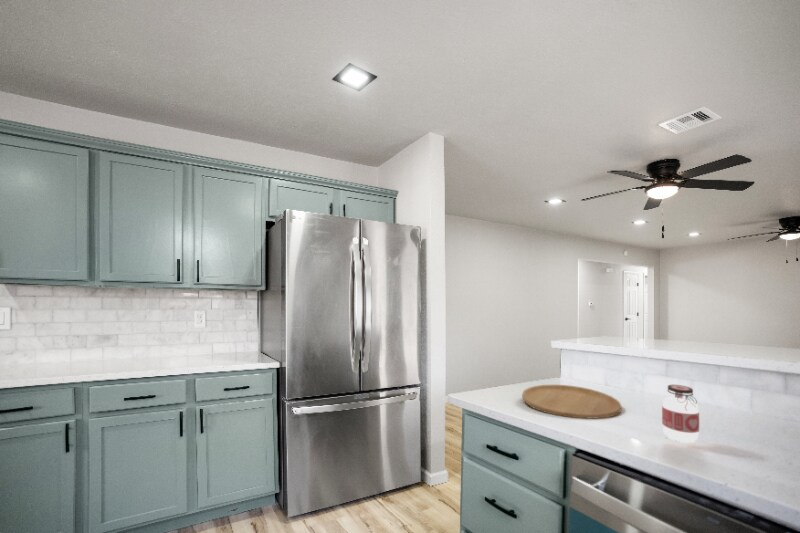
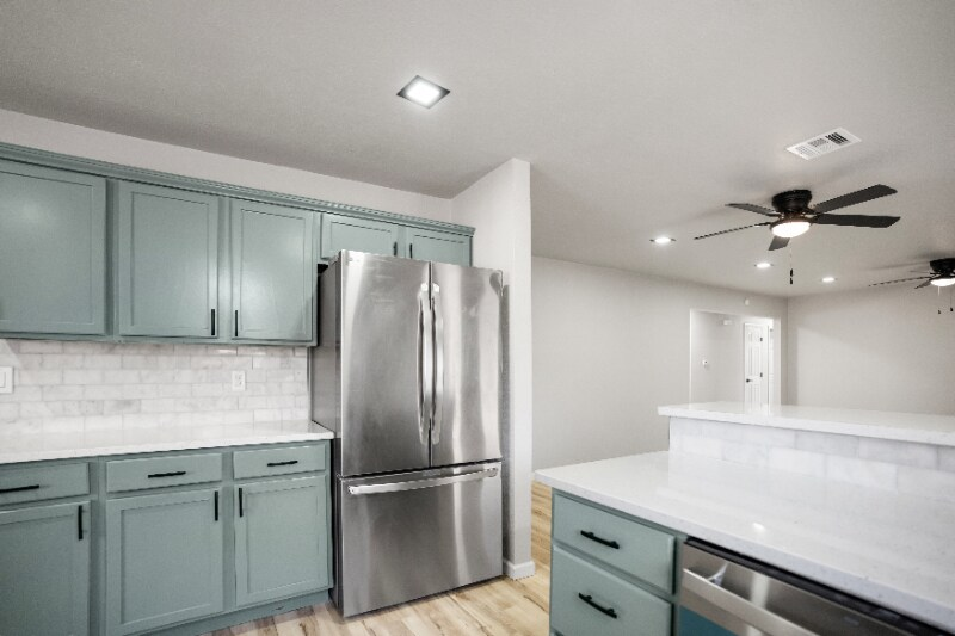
- jar [661,384,700,444]
- cutting board [521,384,622,419]
